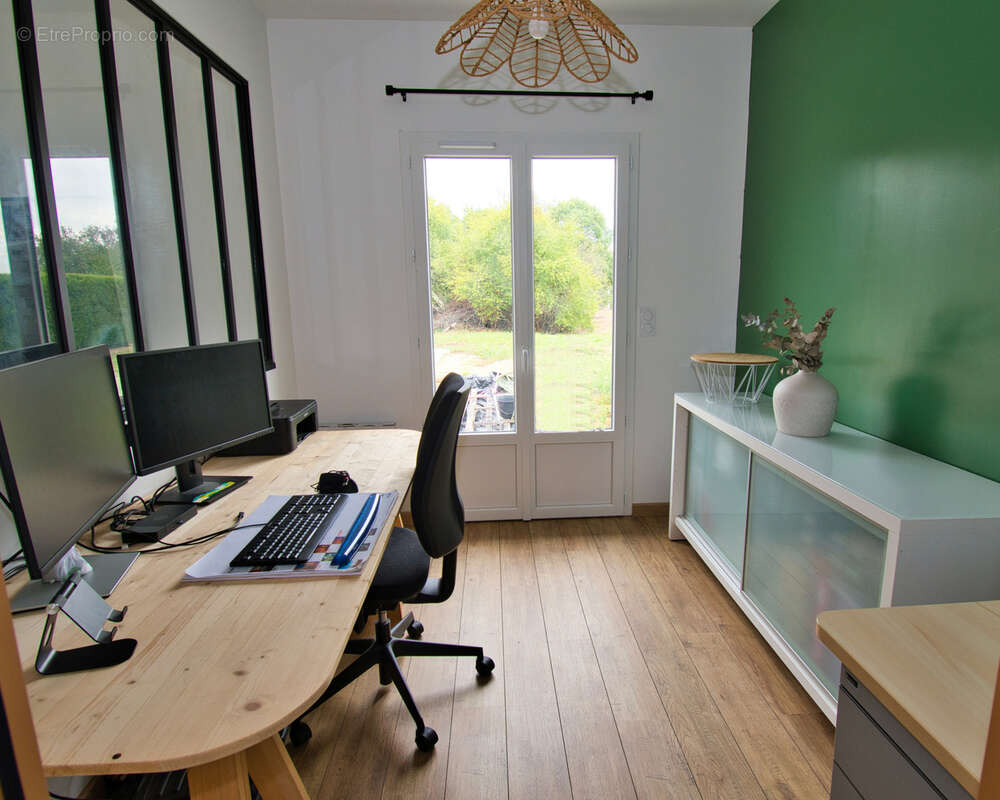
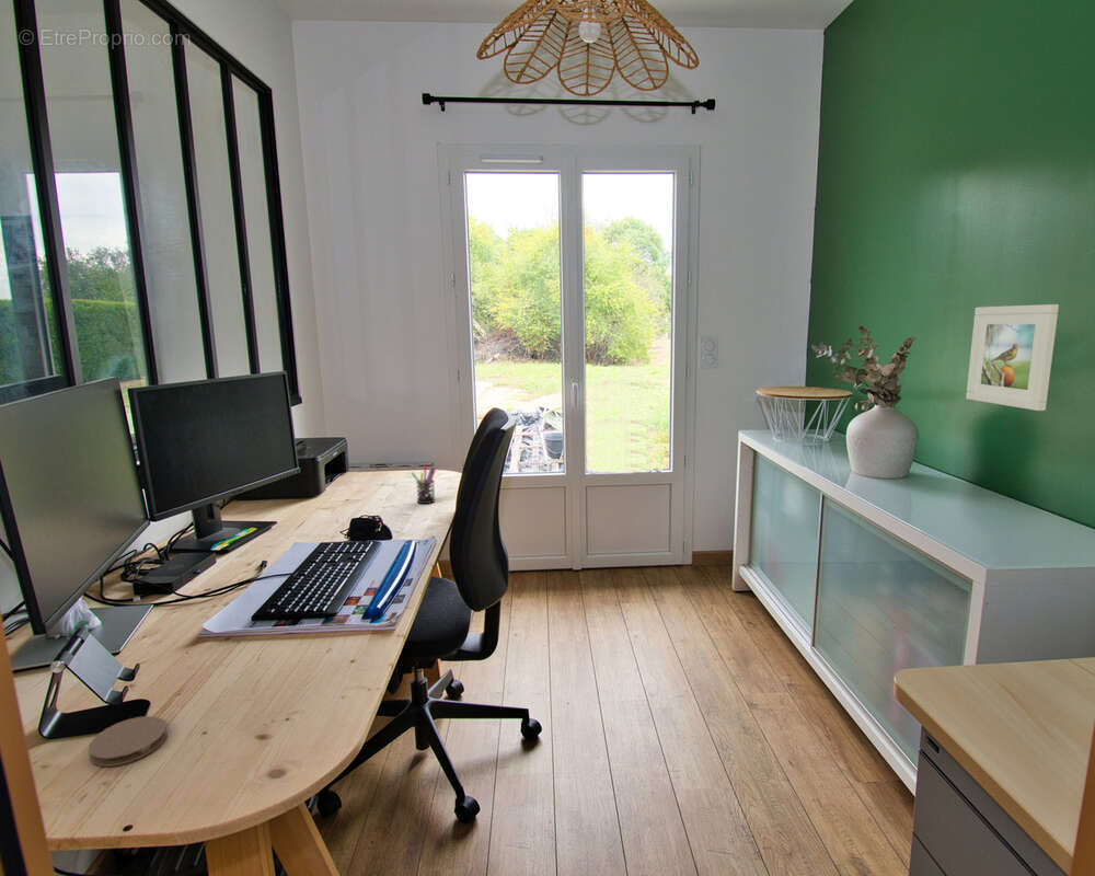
+ pen holder [411,463,437,505]
+ coaster [88,715,169,768]
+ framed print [965,303,1060,412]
